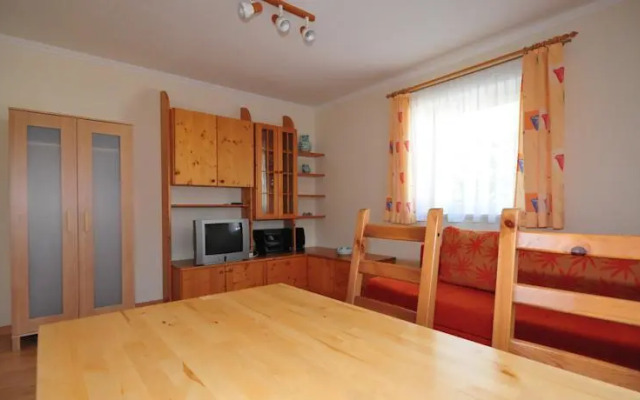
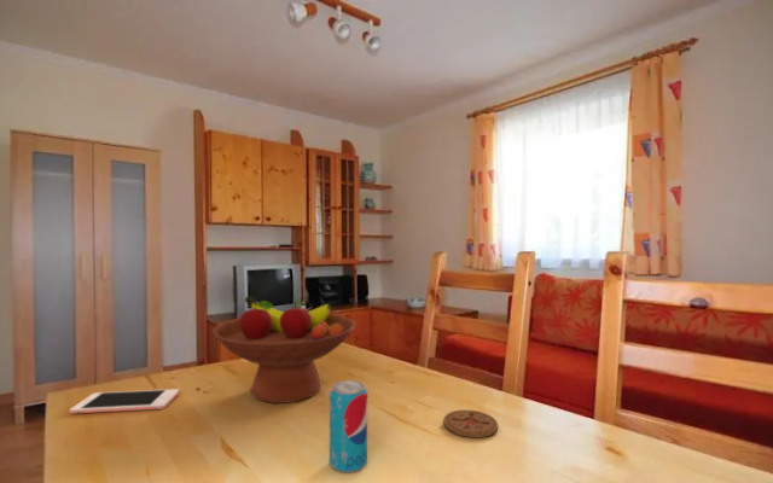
+ cell phone [69,388,180,415]
+ fruit bowl [211,295,358,405]
+ coaster [442,409,499,440]
+ beverage can [329,379,368,475]
